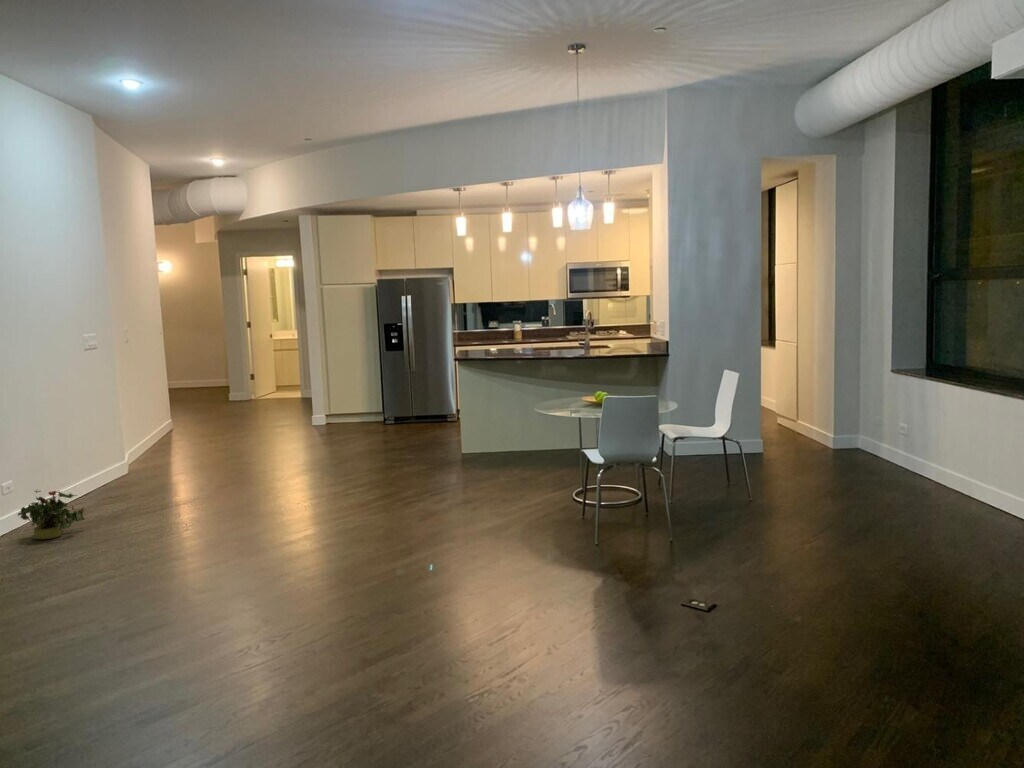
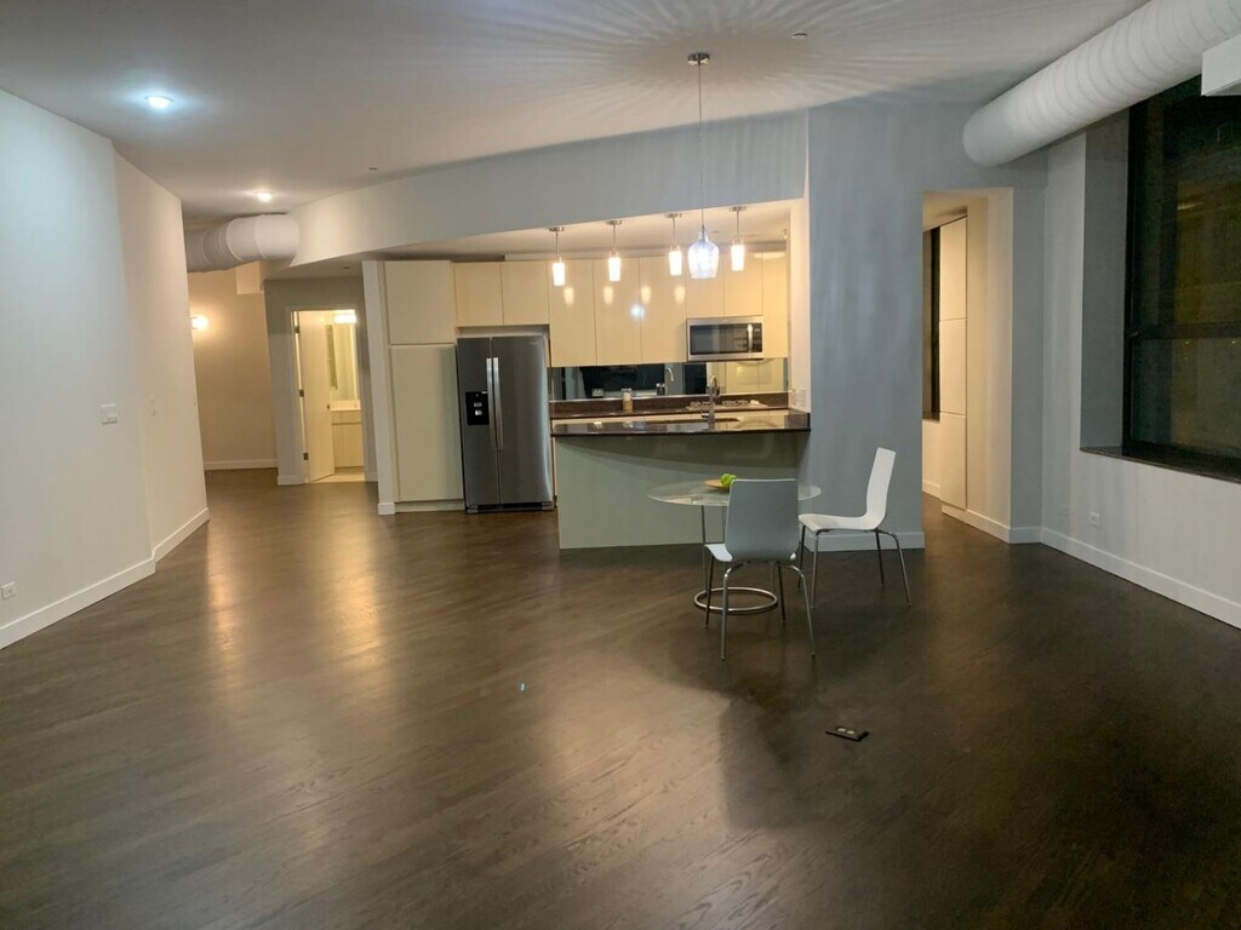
- potted plant [17,488,86,540]
